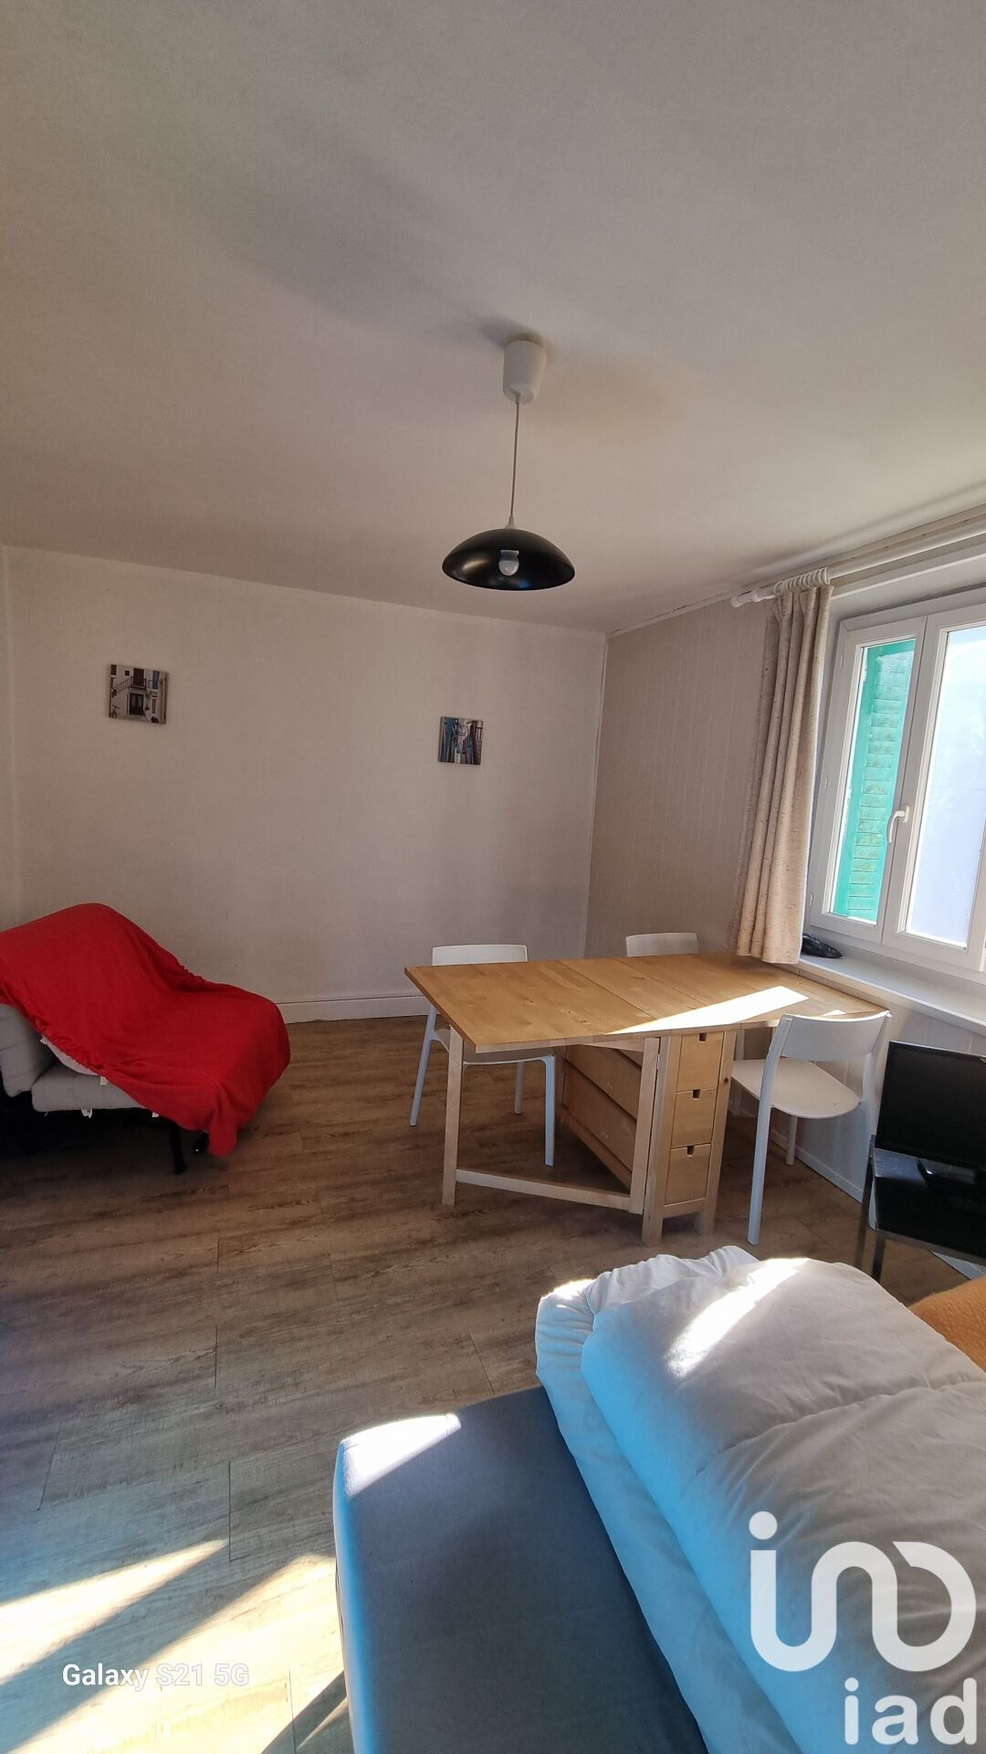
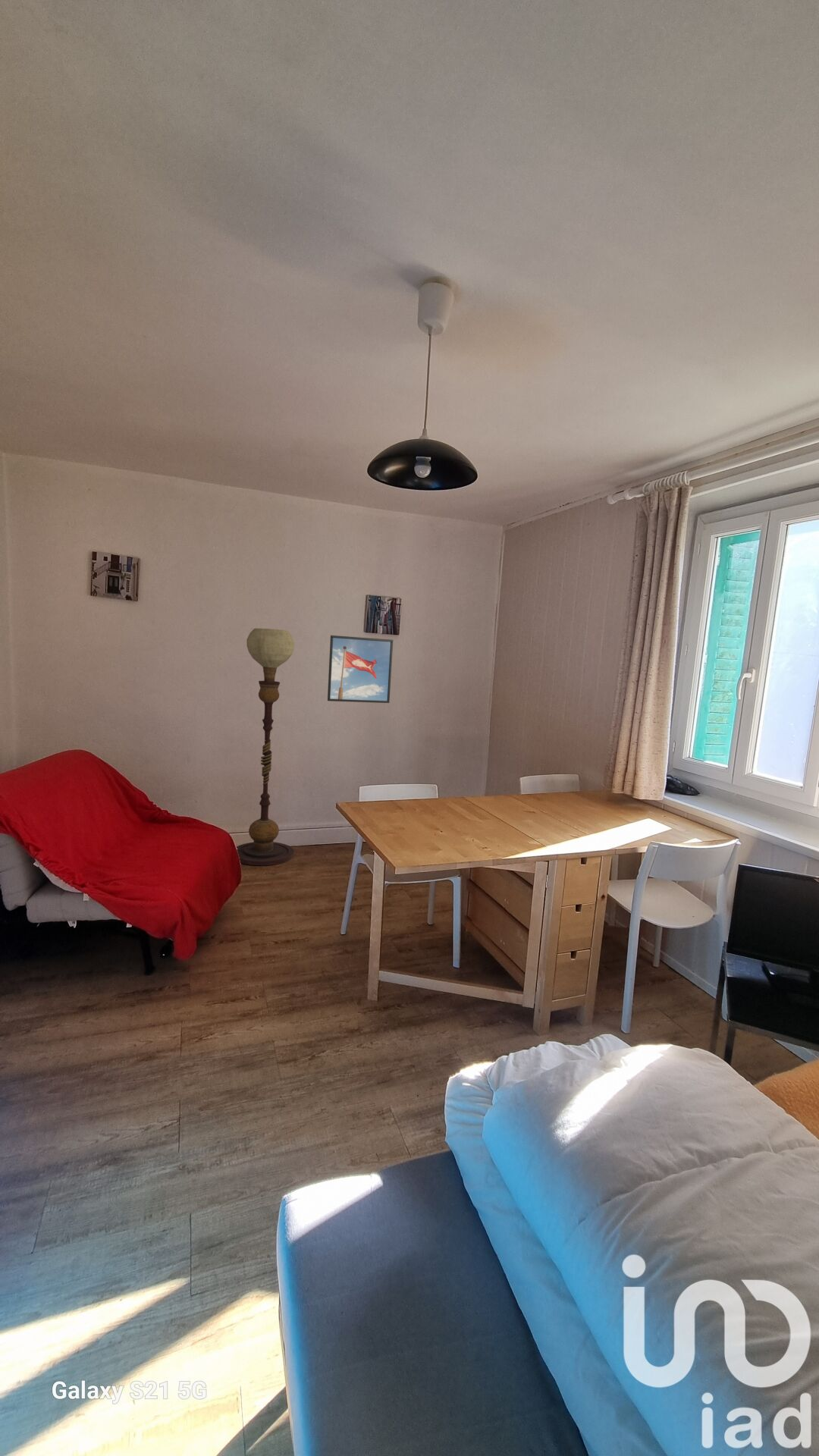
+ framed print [327,635,394,704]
+ floor lamp [236,628,295,866]
